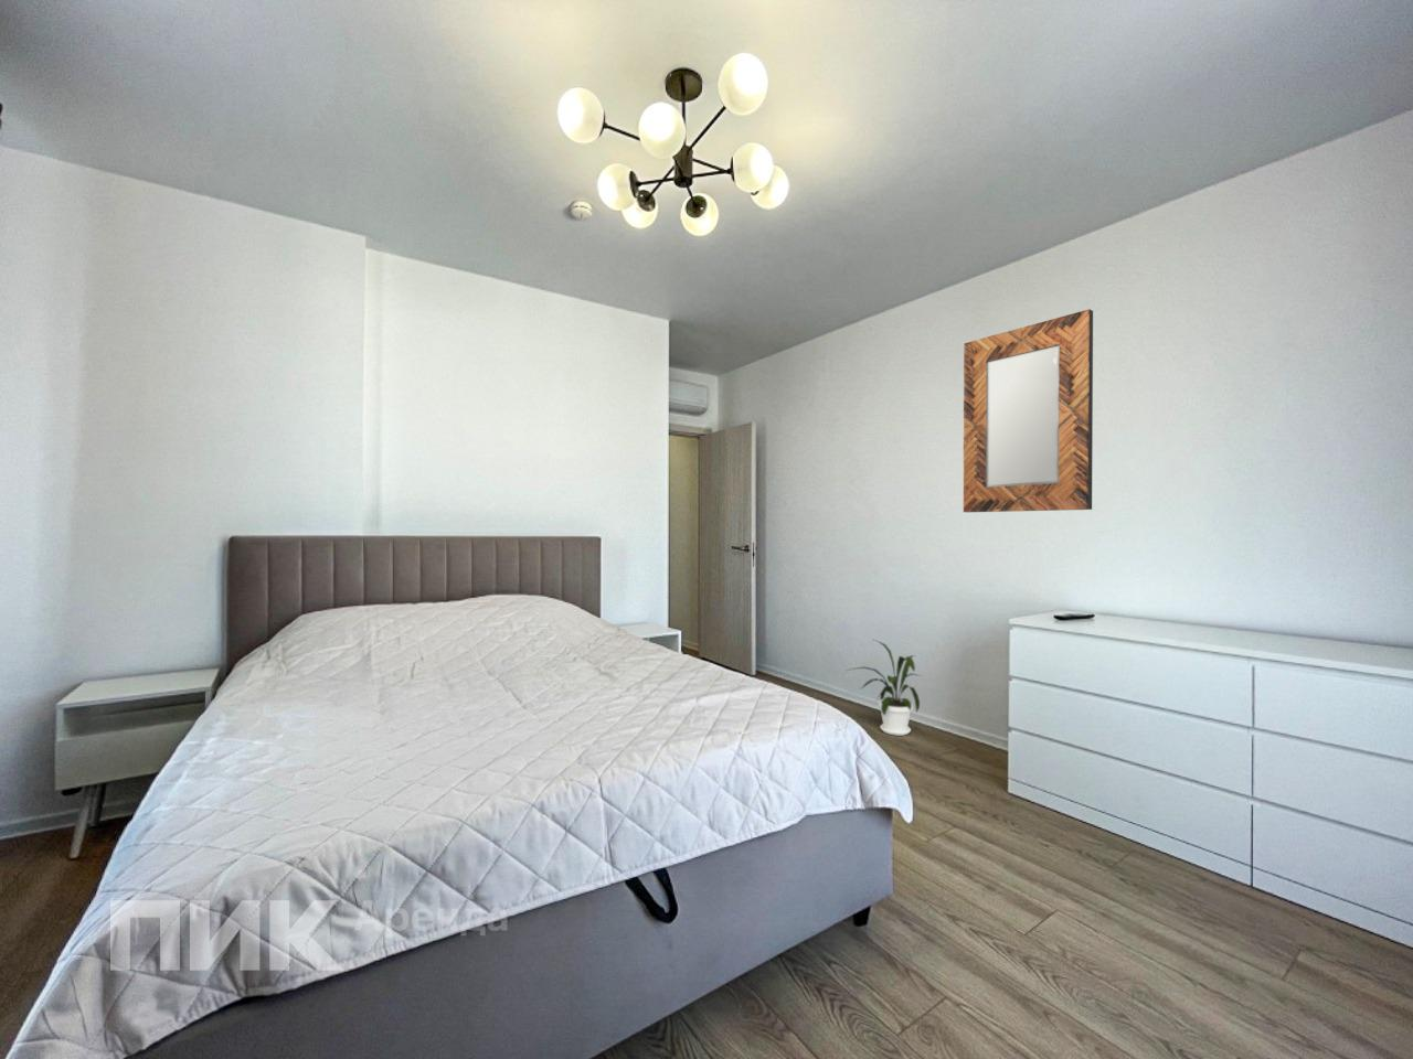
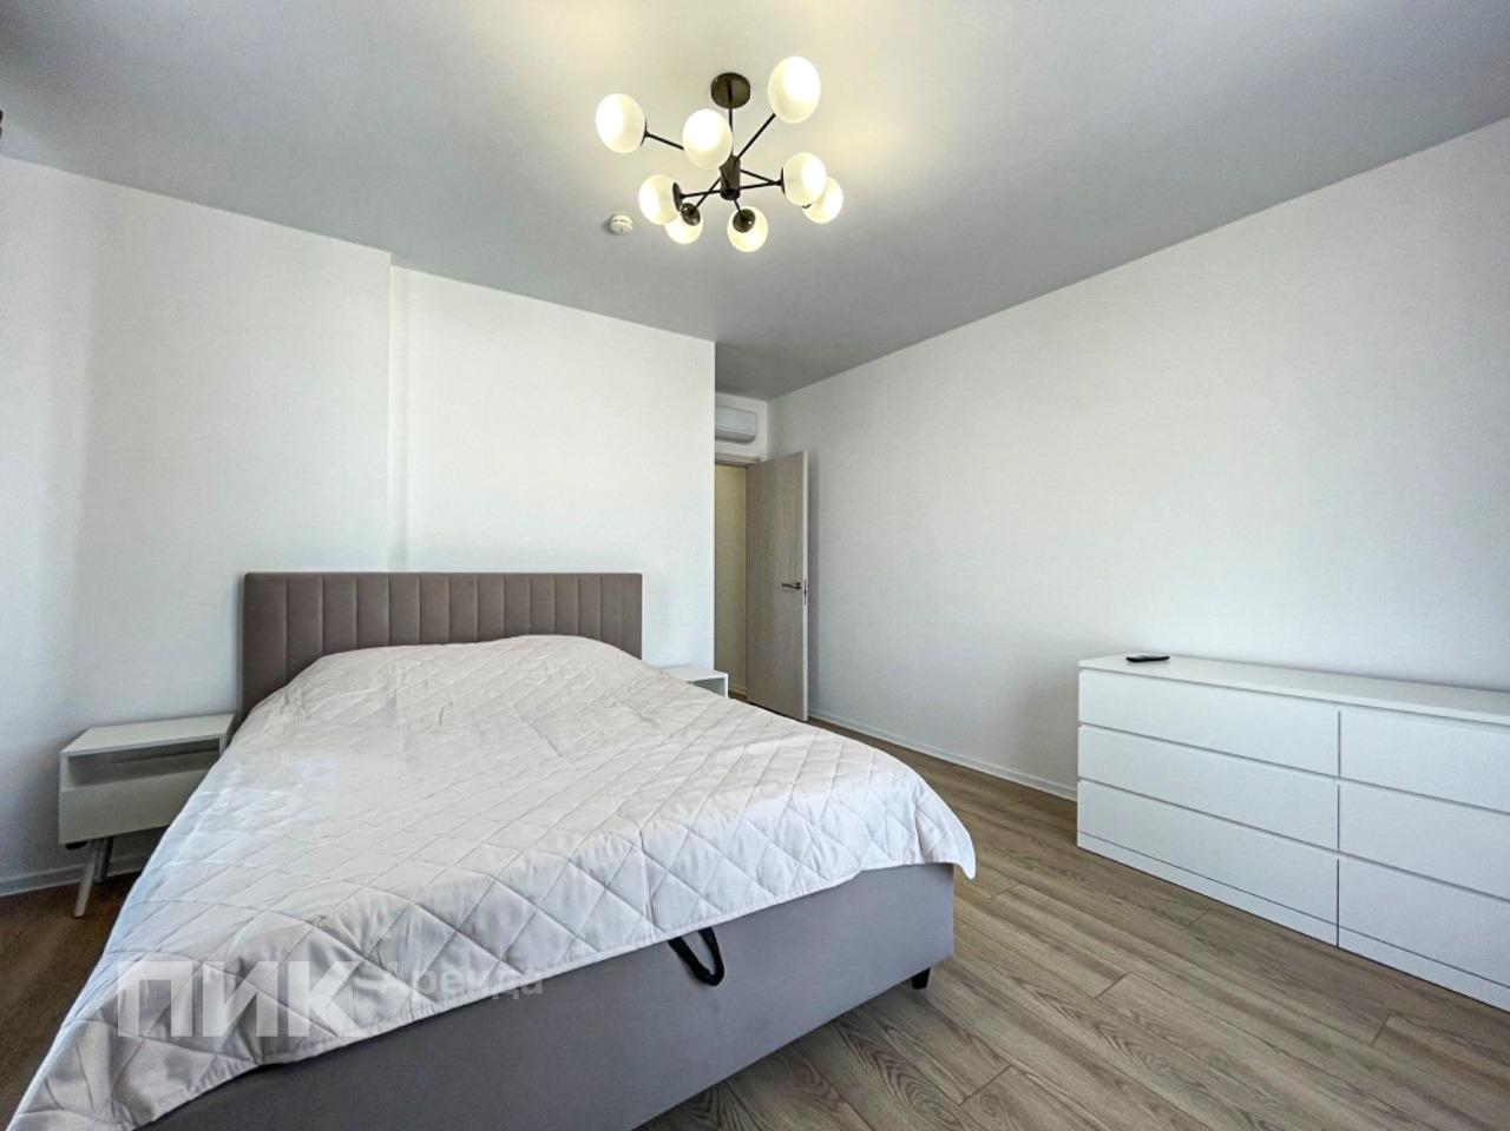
- house plant [846,639,920,736]
- home mirror [962,308,1094,513]
